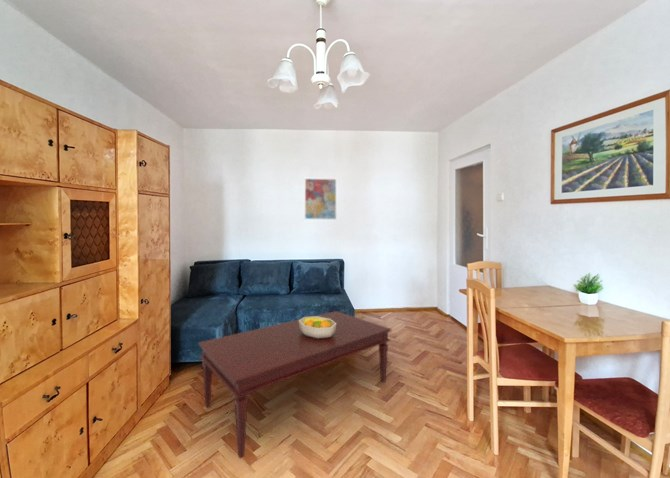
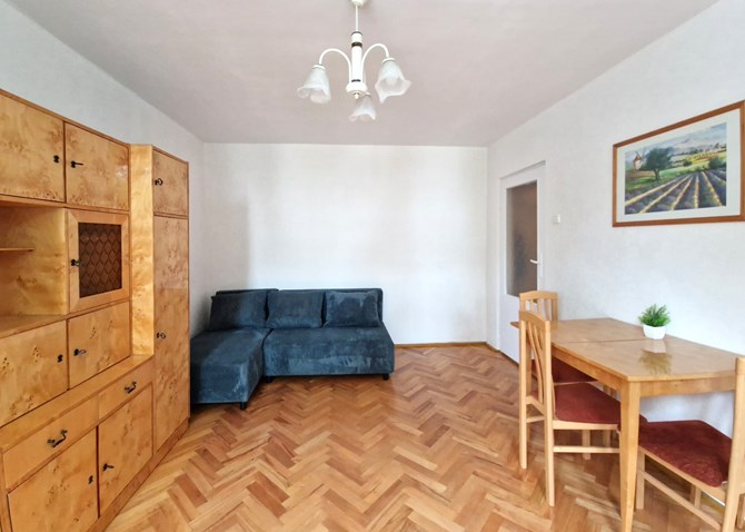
- coffee table [197,310,392,459]
- fruit bowl [298,315,336,339]
- wall art [303,177,338,221]
